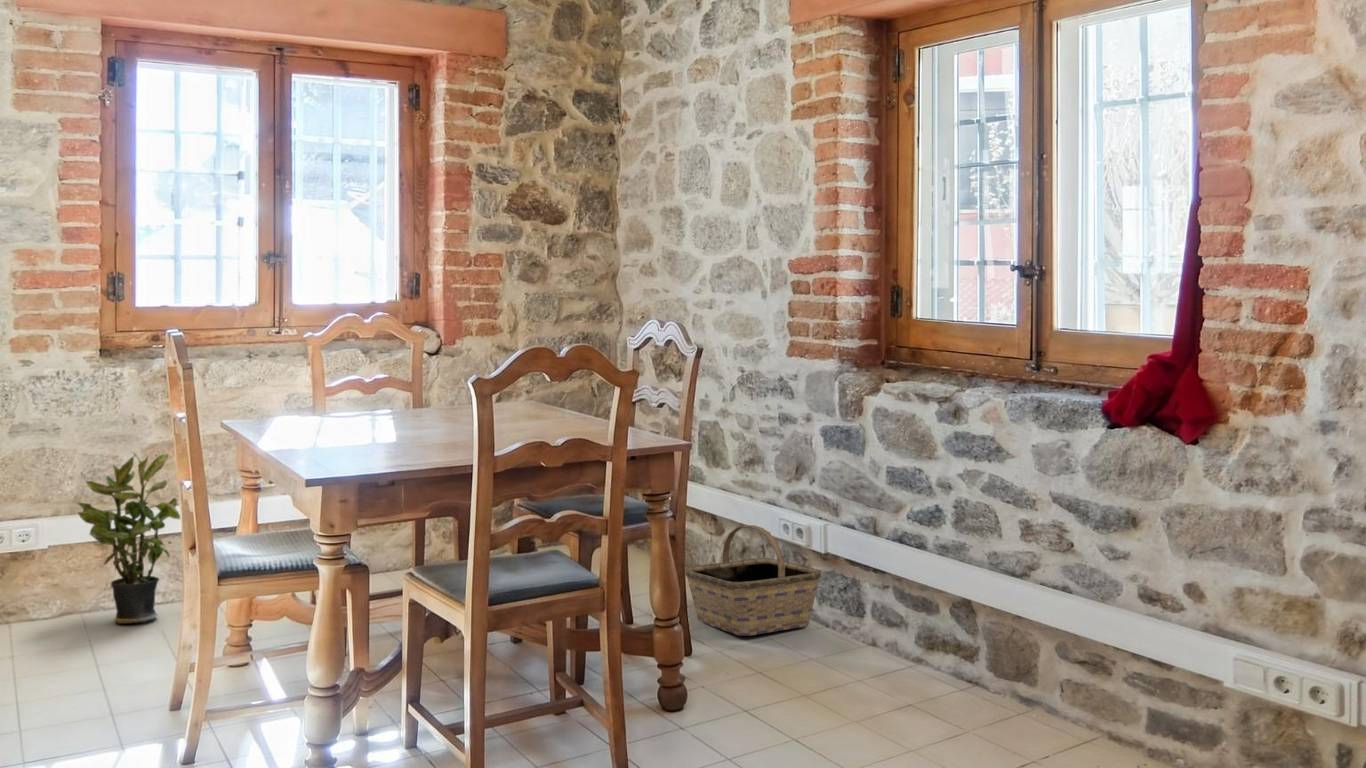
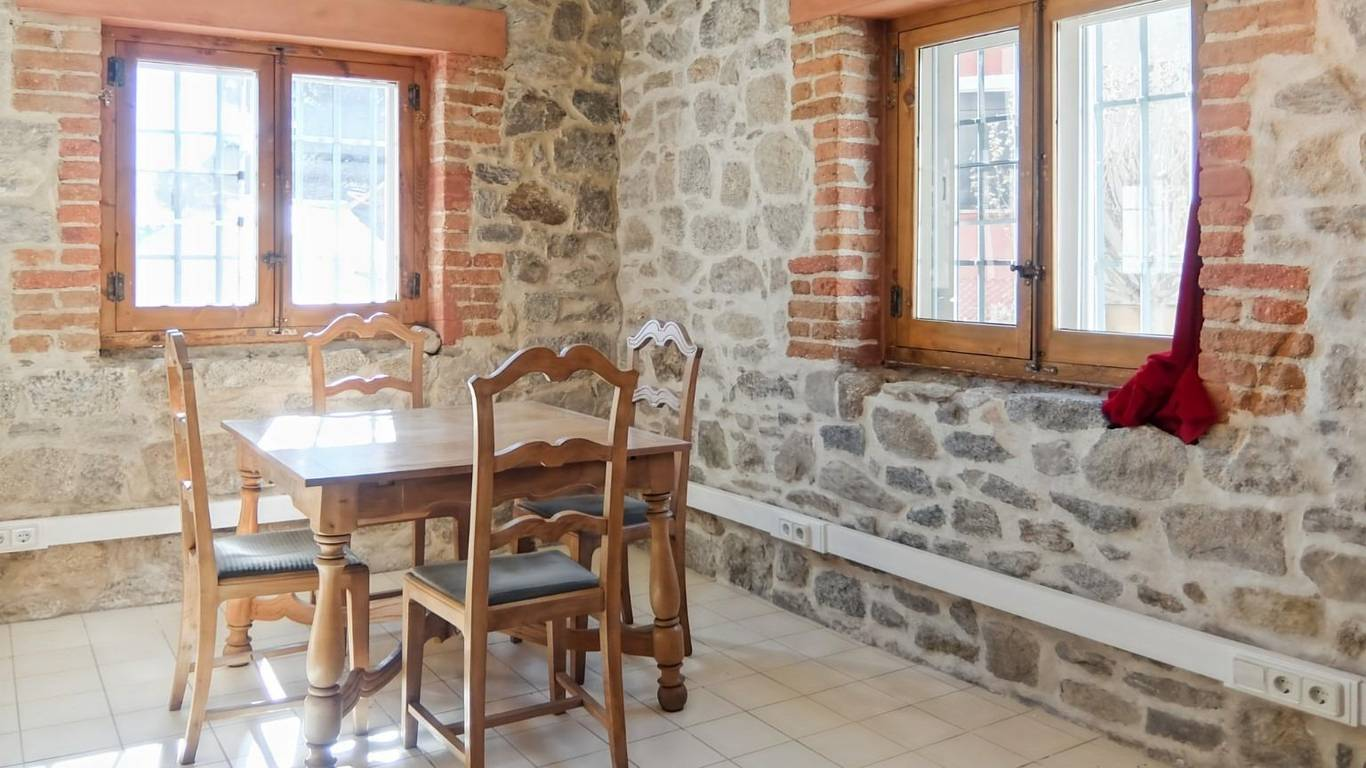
- basket [684,524,823,637]
- potted plant [77,451,181,625]
